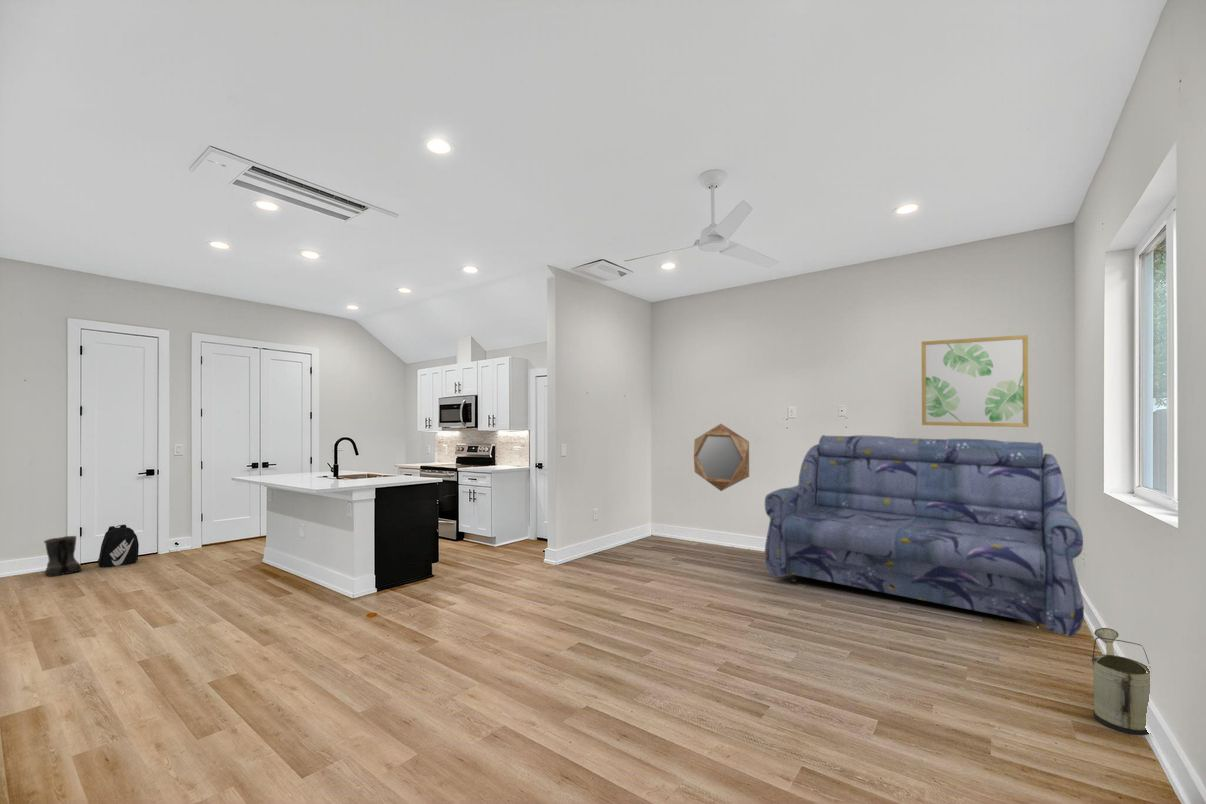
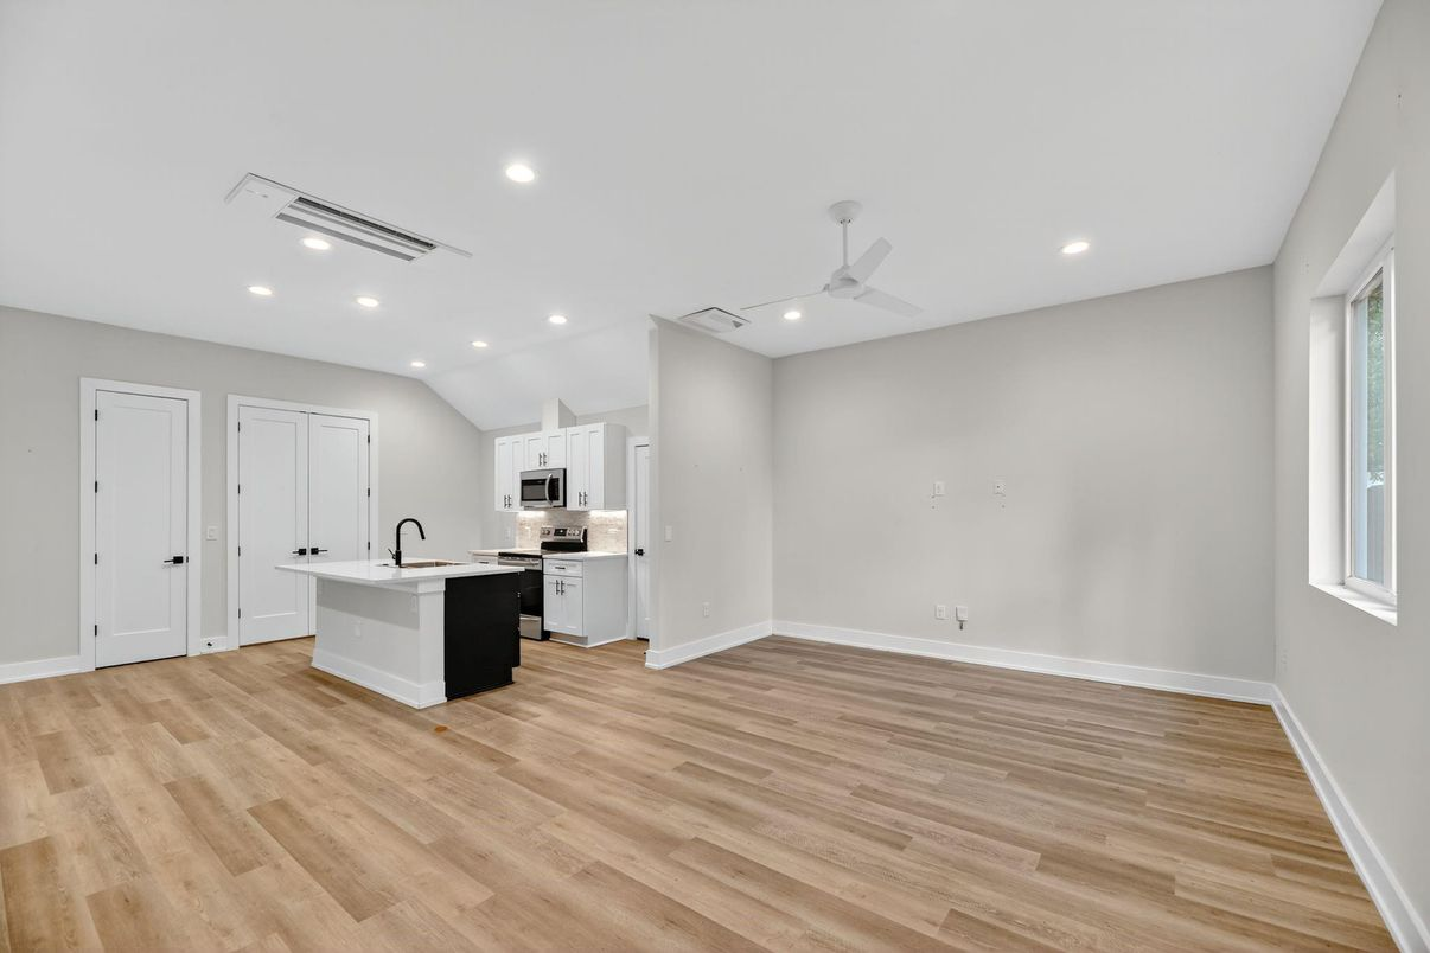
- backpack [97,524,140,569]
- boots [43,535,83,578]
- watering can [1091,627,1150,736]
- home mirror [693,423,750,492]
- sofa [764,434,1085,637]
- wall art [921,334,1029,428]
